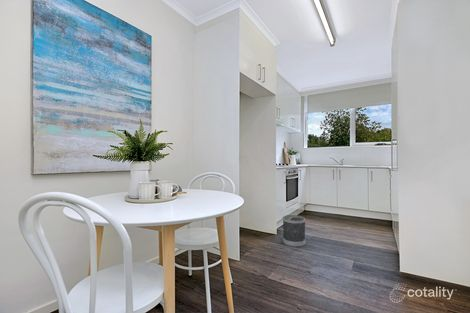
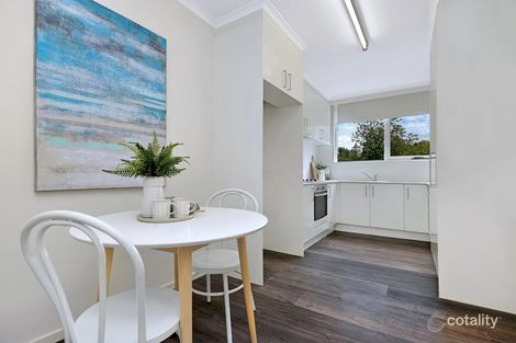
- wastebasket [282,214,307,248]
